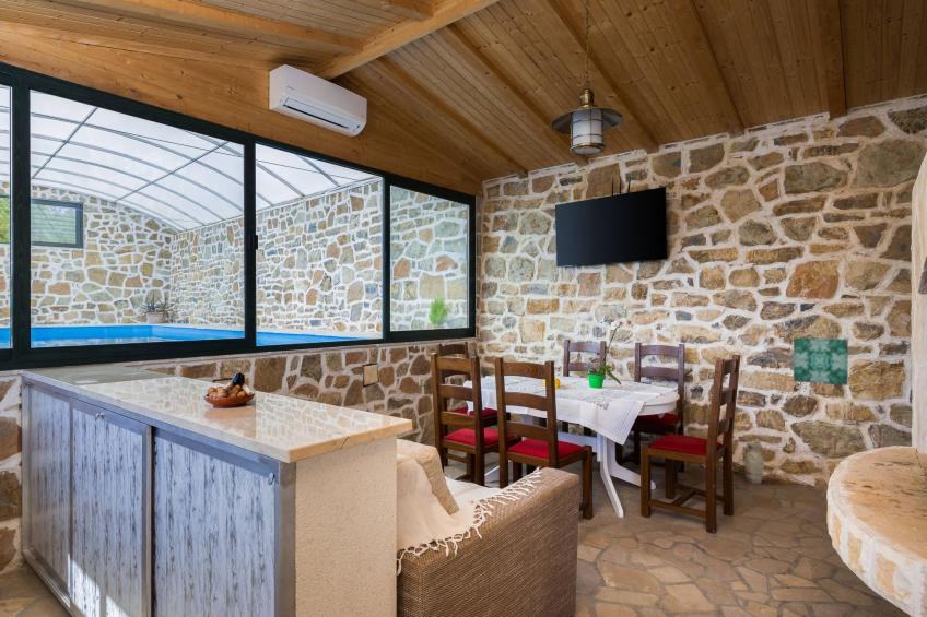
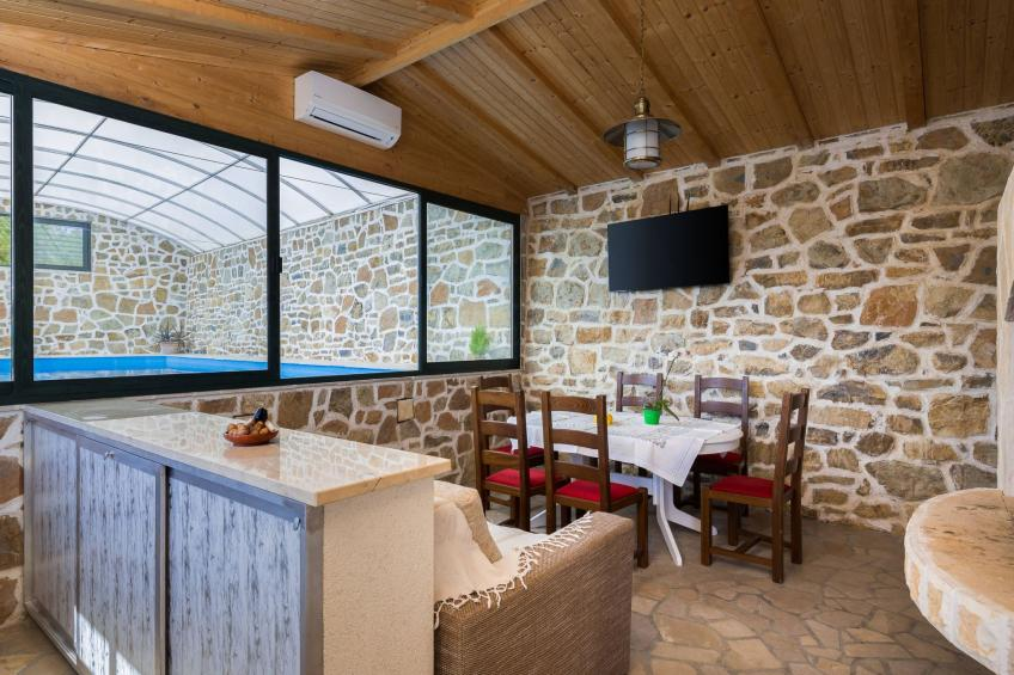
- wall art [793,336,849,387]
- ceramic jug [743,438,765,485]
